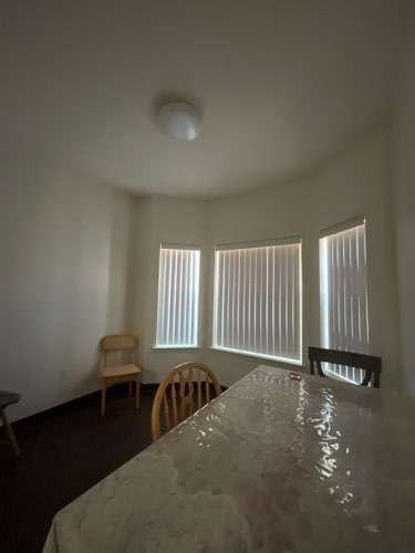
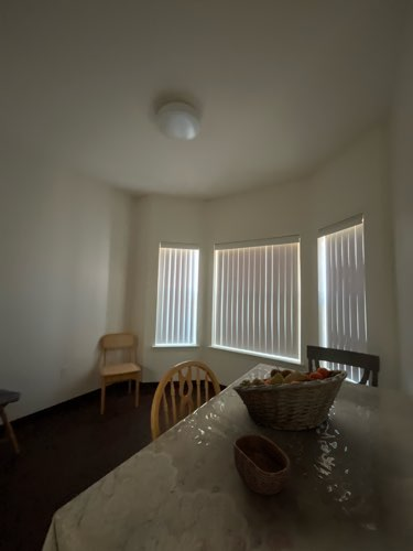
+ fruit basket [231,366,349,432]
+ bowl [232,433,292,496]
